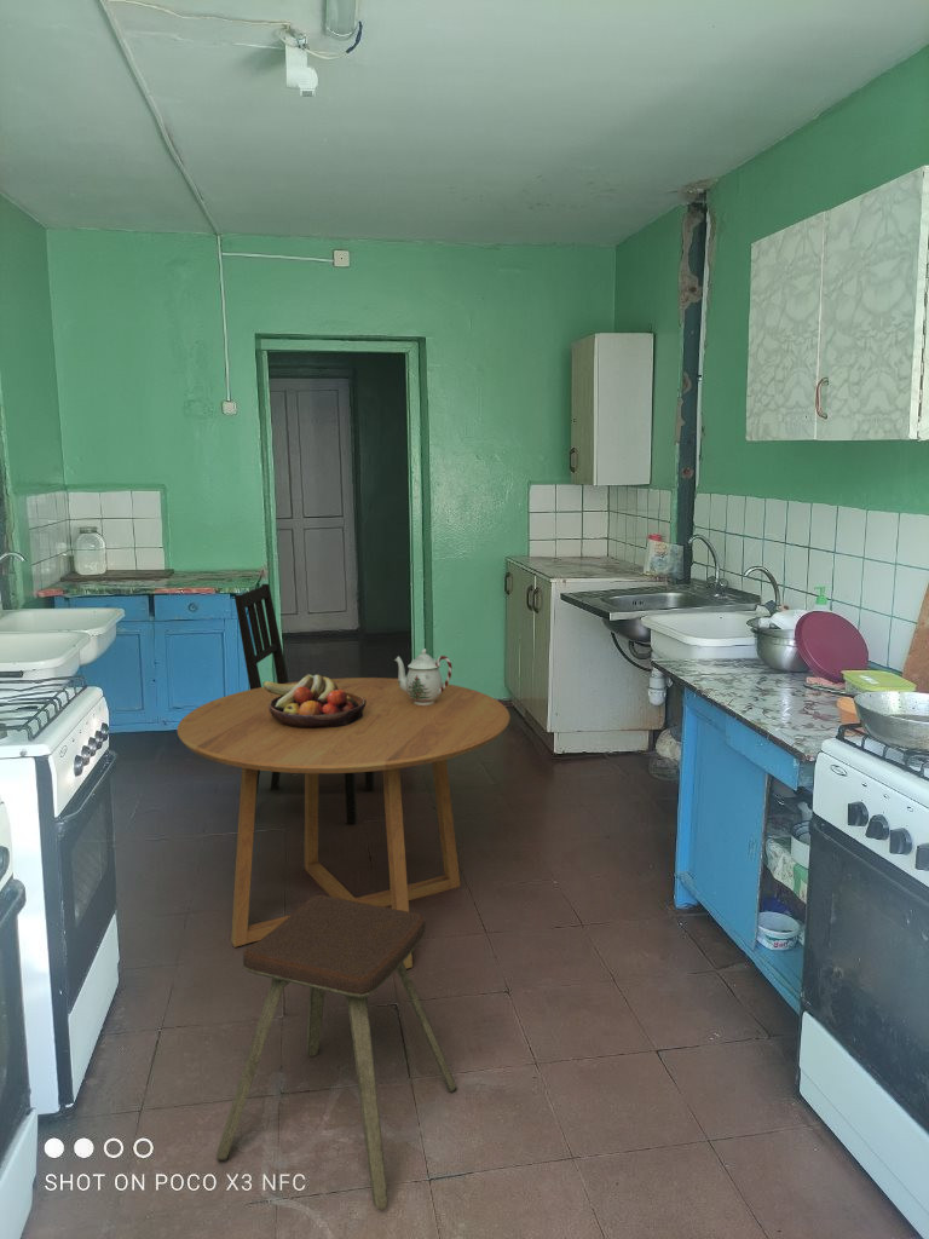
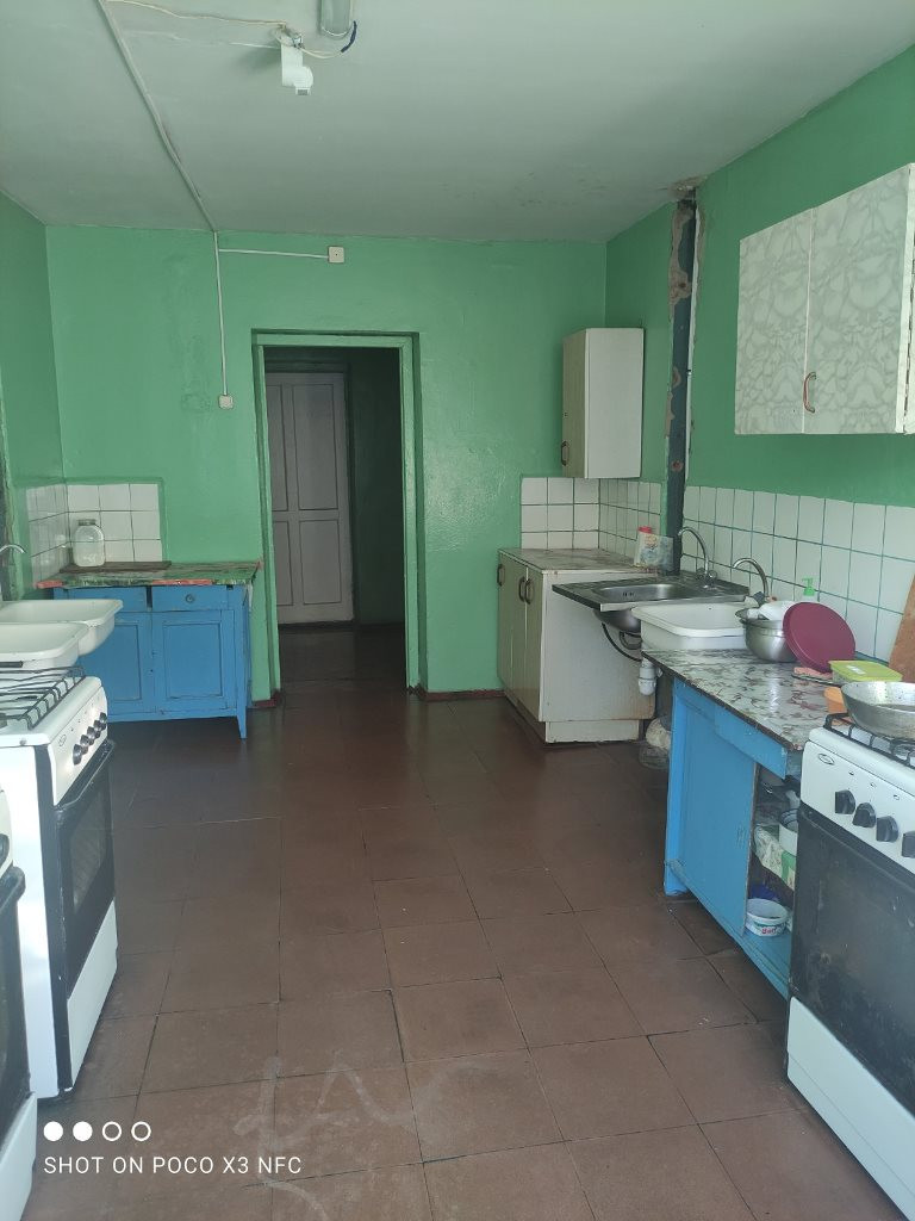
- fruit bowl [261,673,367,728]
- dining chair [233,583,376,825]
- music stool [215,894,458,1212]
- teapot [393,647,454,705]
- dining table [177,676,510,970]
